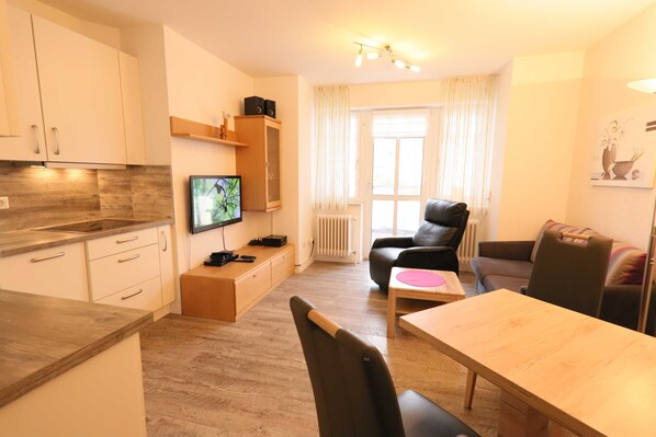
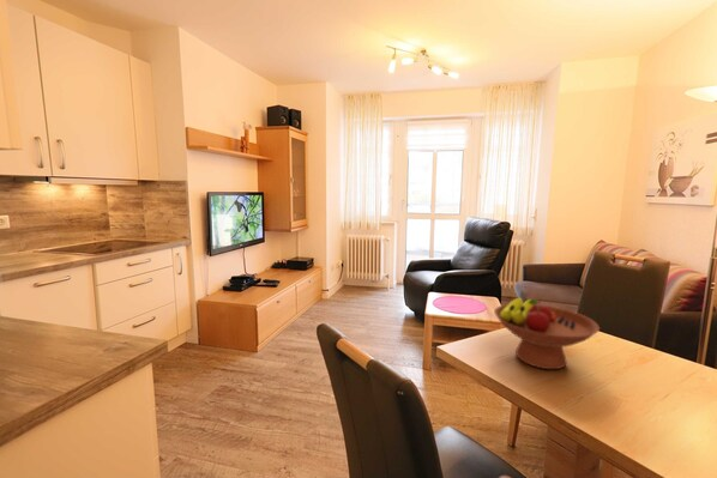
+ fruit bowl [493,297,601,370]
